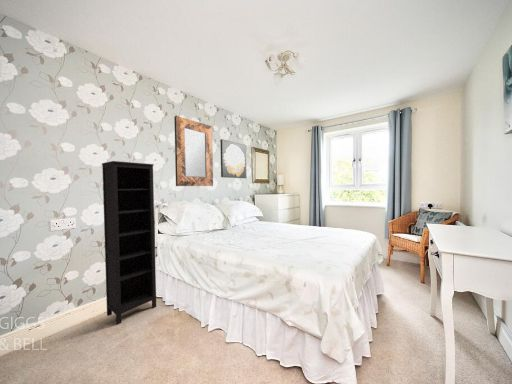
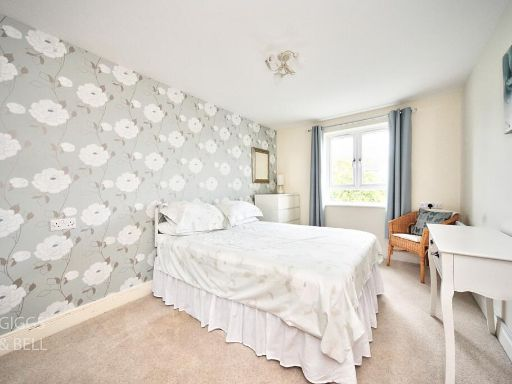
- wall art [219,138,247,179]
- home mirror [173,115,214,187]
- bookcase [101,160,157,326]
